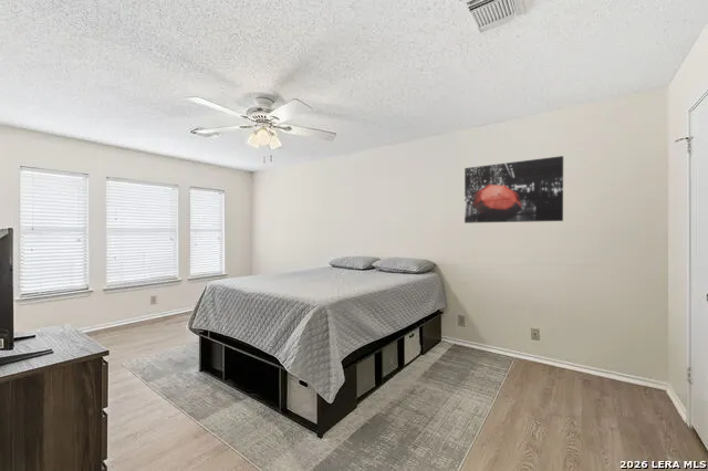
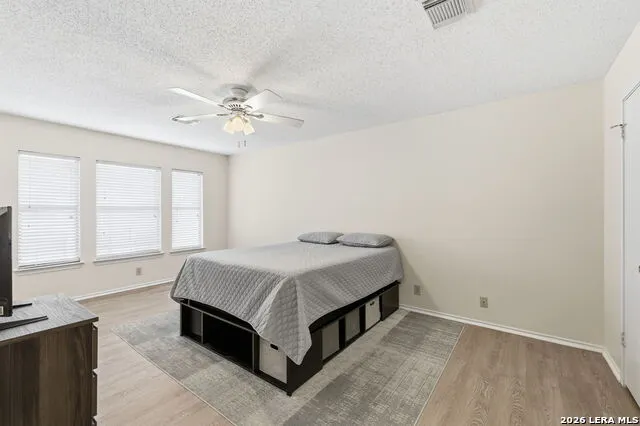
- wall art [464,155,564,224]
